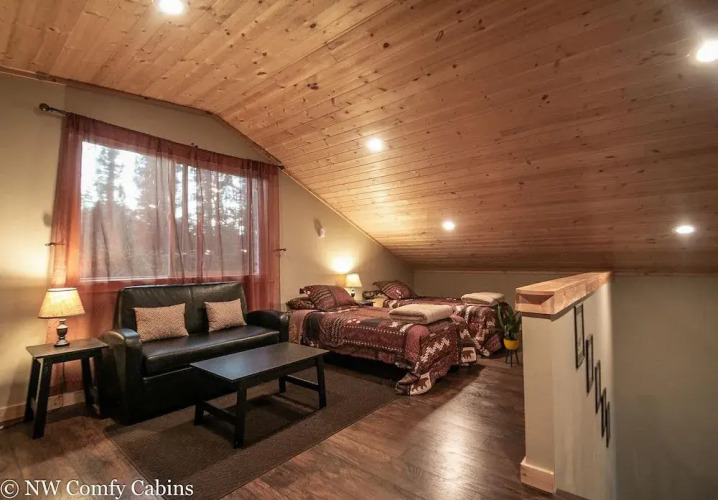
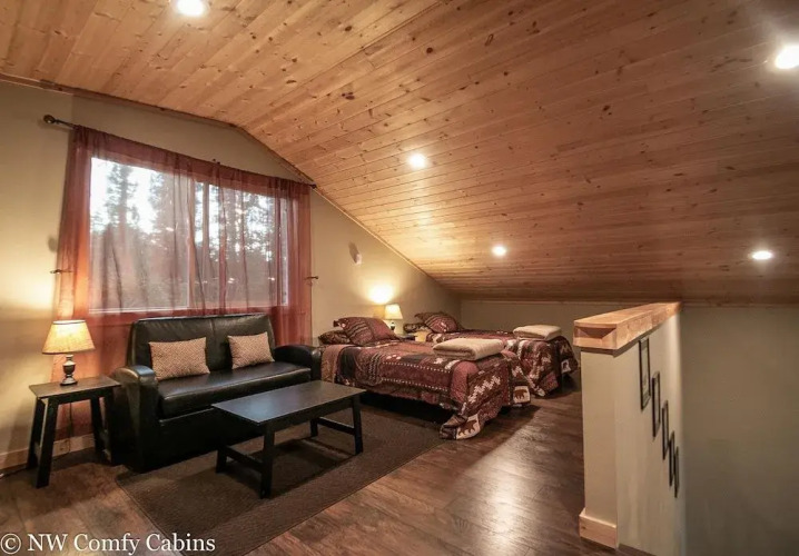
- house plant [488,296,522,368]
